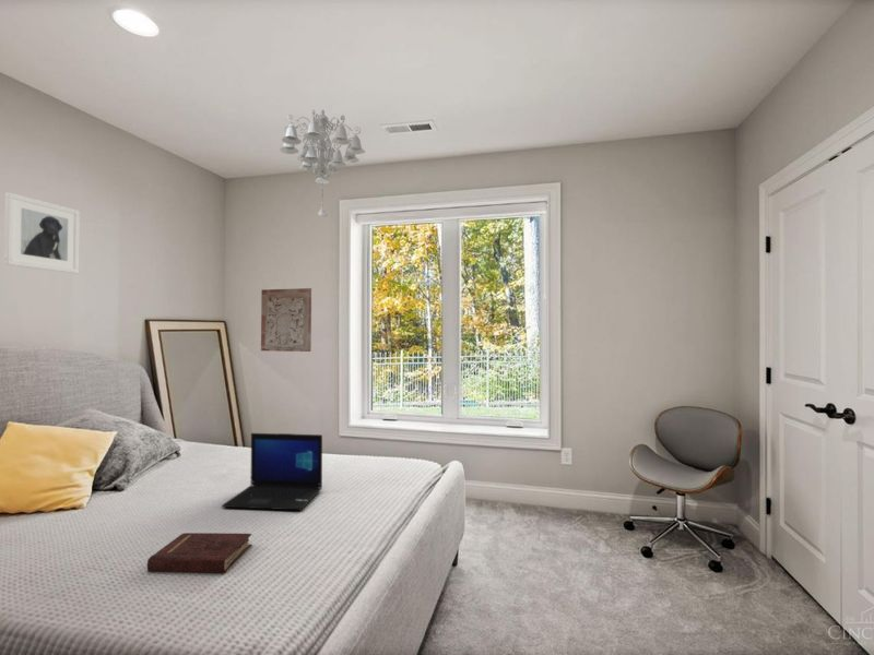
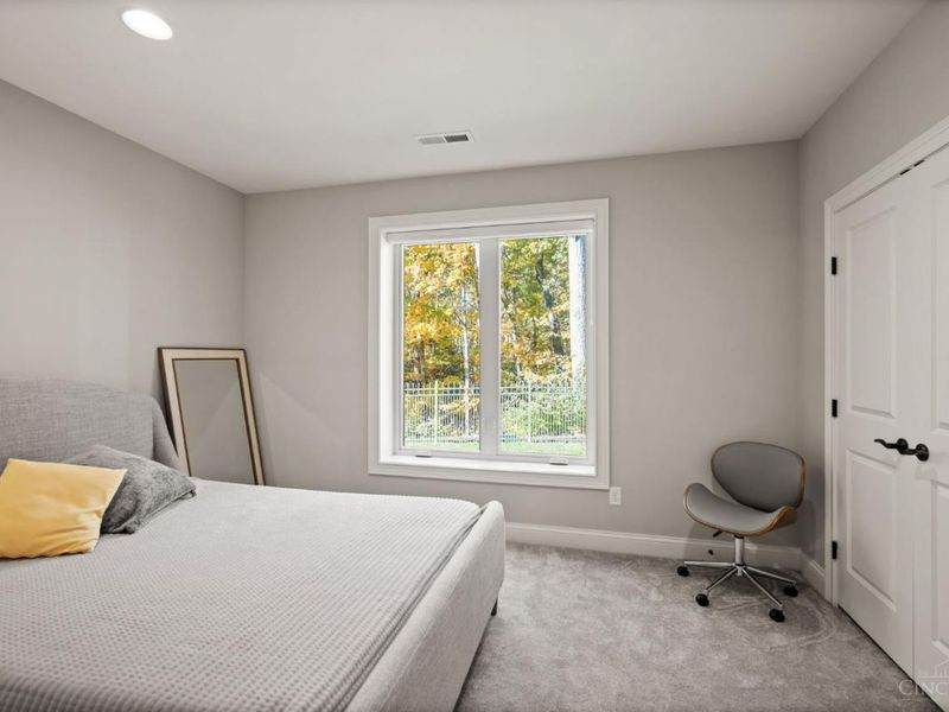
- laptop [221,432,323,512]
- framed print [3,191,81,274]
- stone relief [260,287,312,353]
- hardback book [146,532,252,574]
- chandelier [279,109,366,217]
